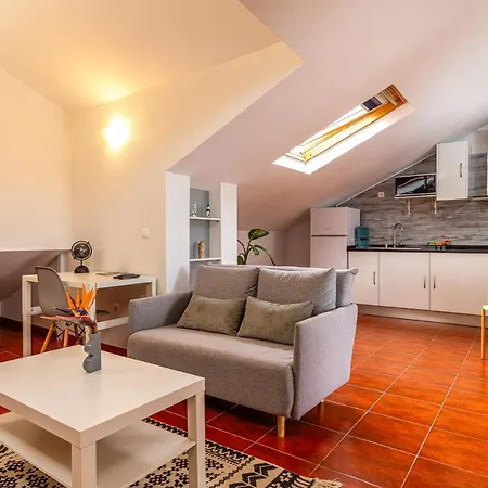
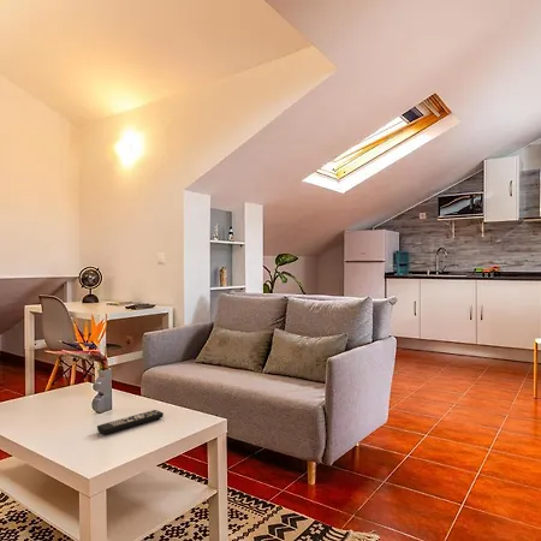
+ remote control [96,409,165,435]
